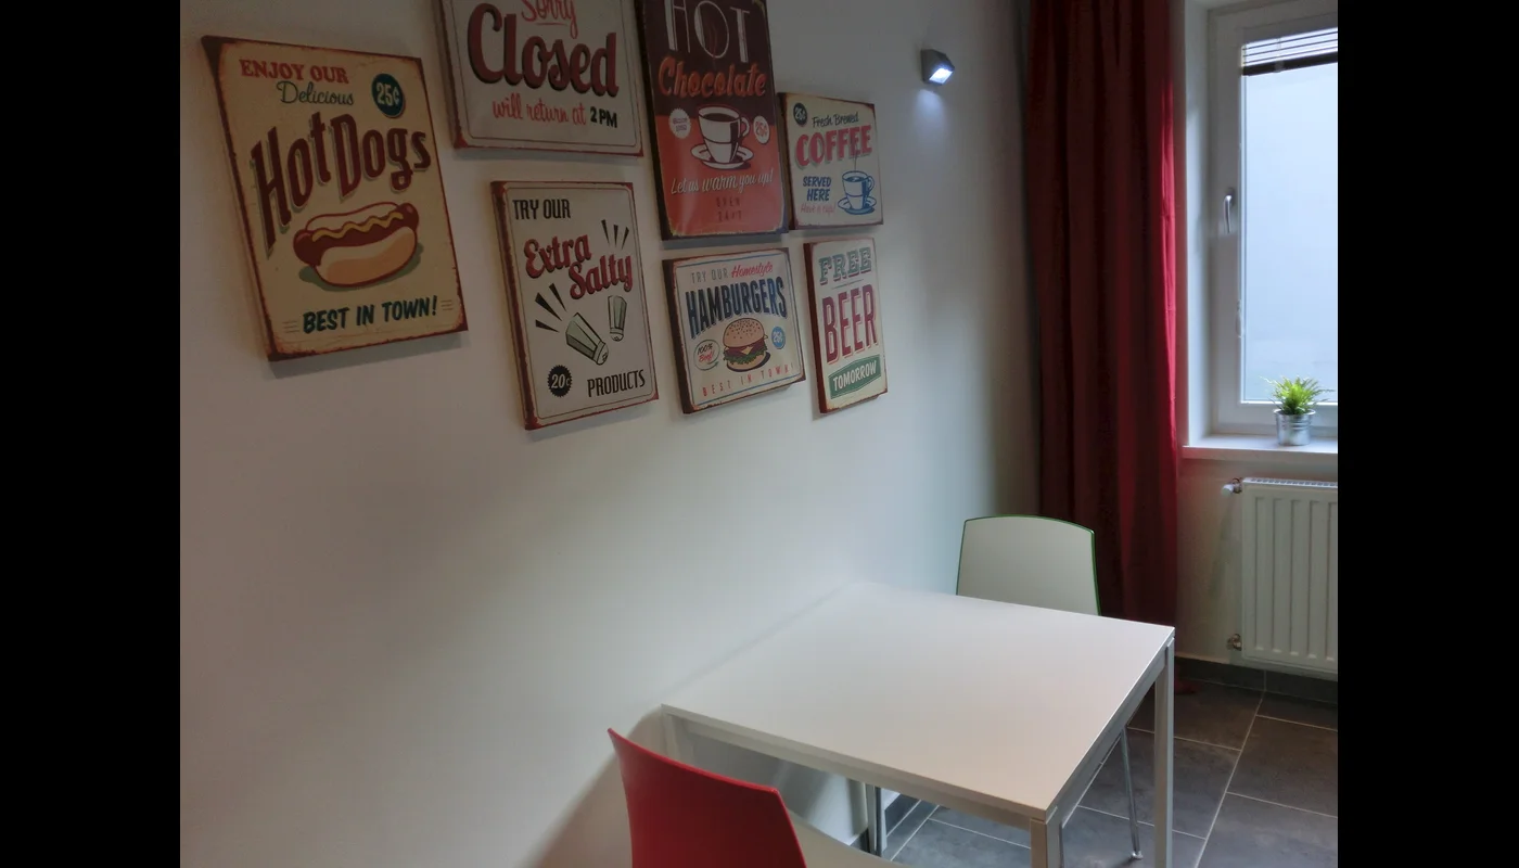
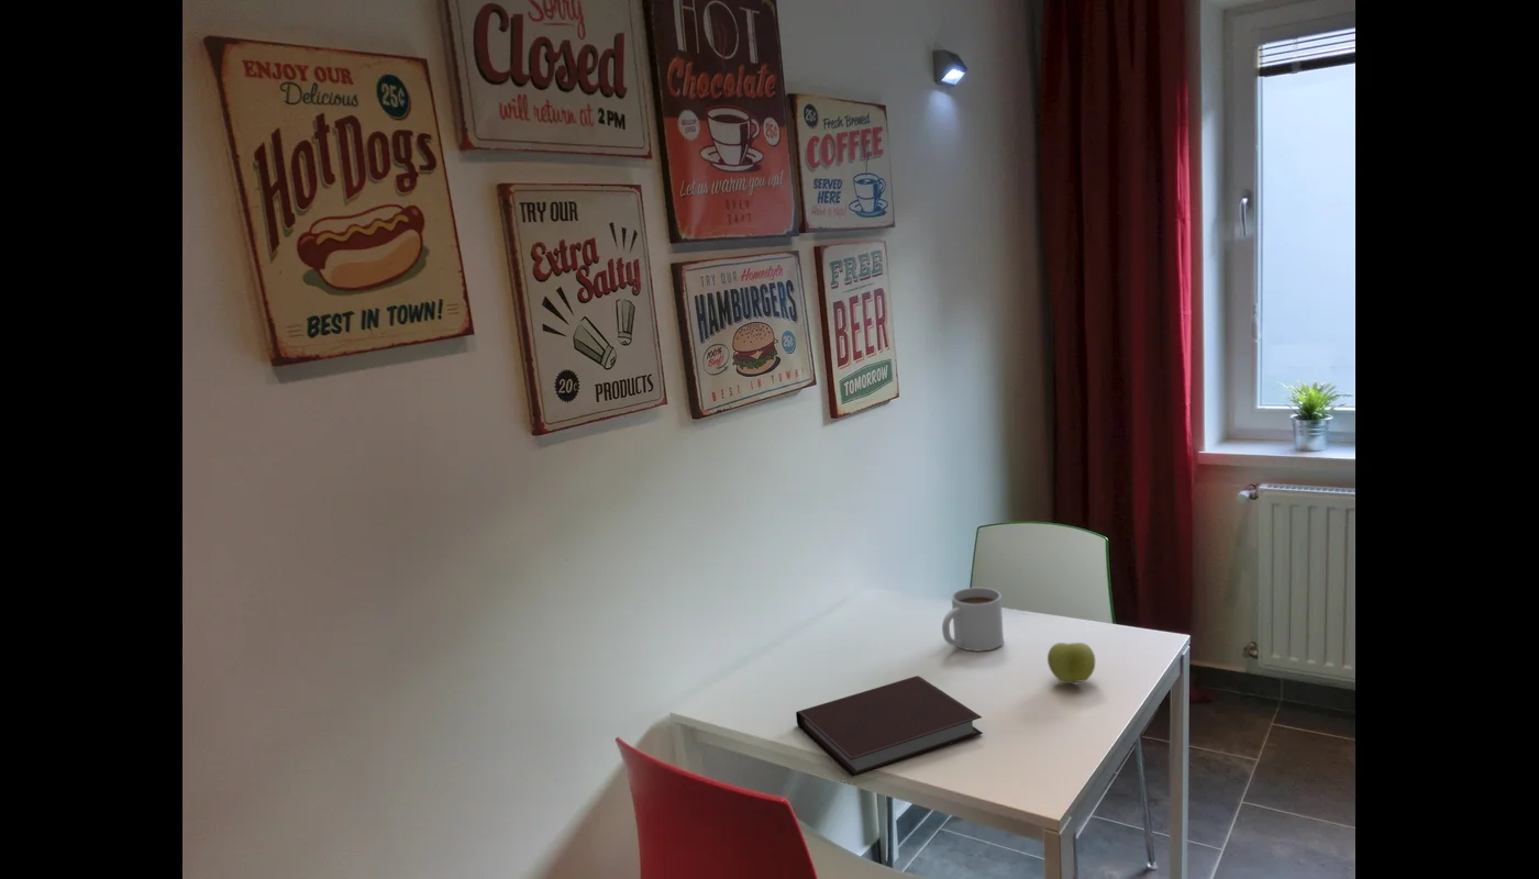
+ notebook [795,675,984,778]
+ apple [1047,642,1096,685]
+ mug [941,587,1005,653]
